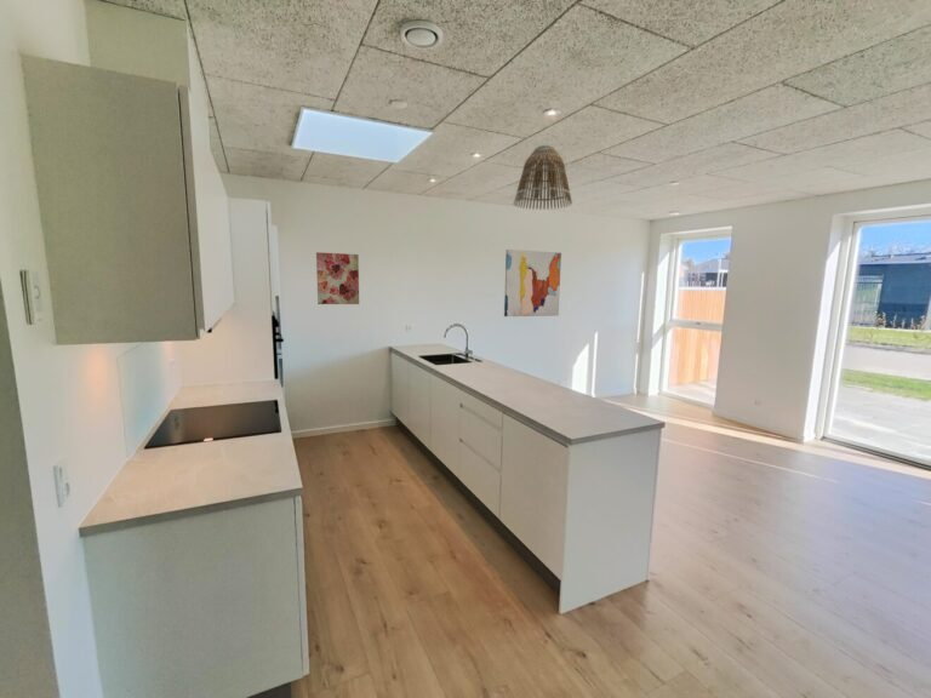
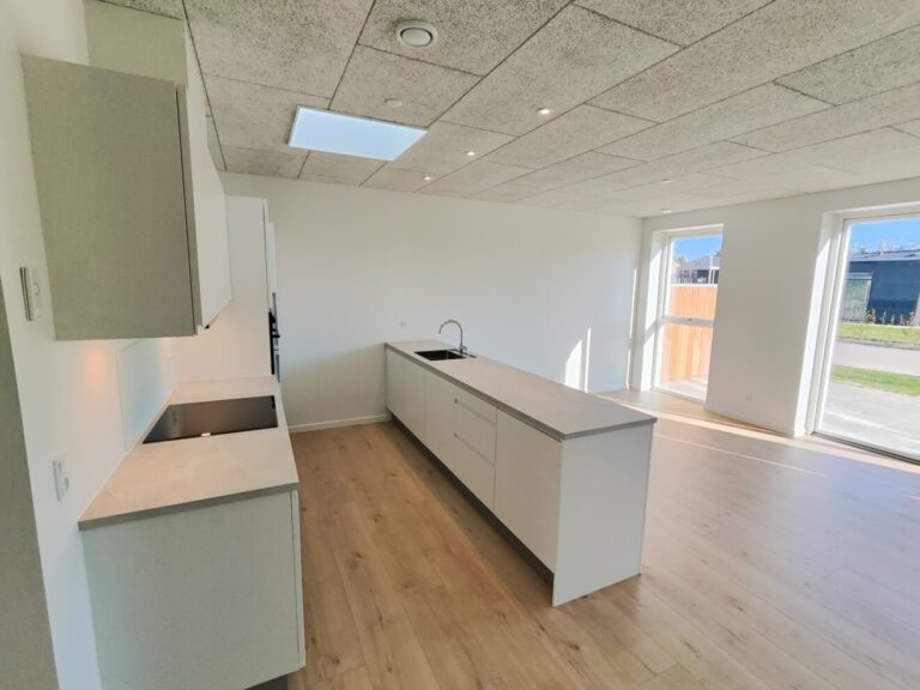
- wall art [315,251,360,305]
- wall art [503,248,562,317]
- lamp shade [513,144,573,211]
